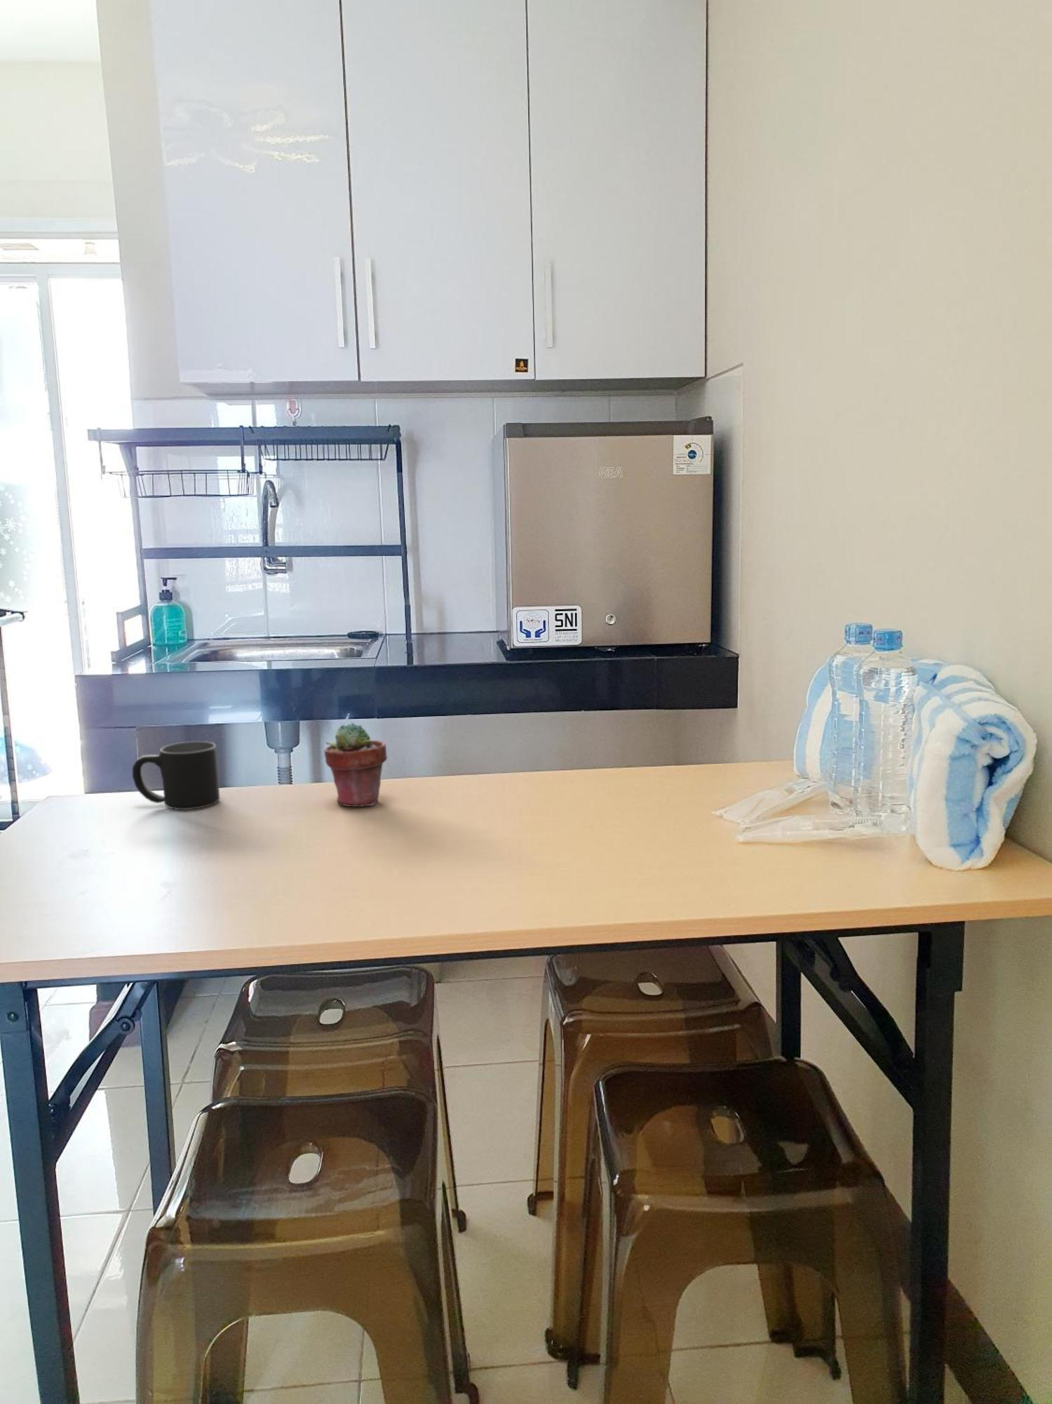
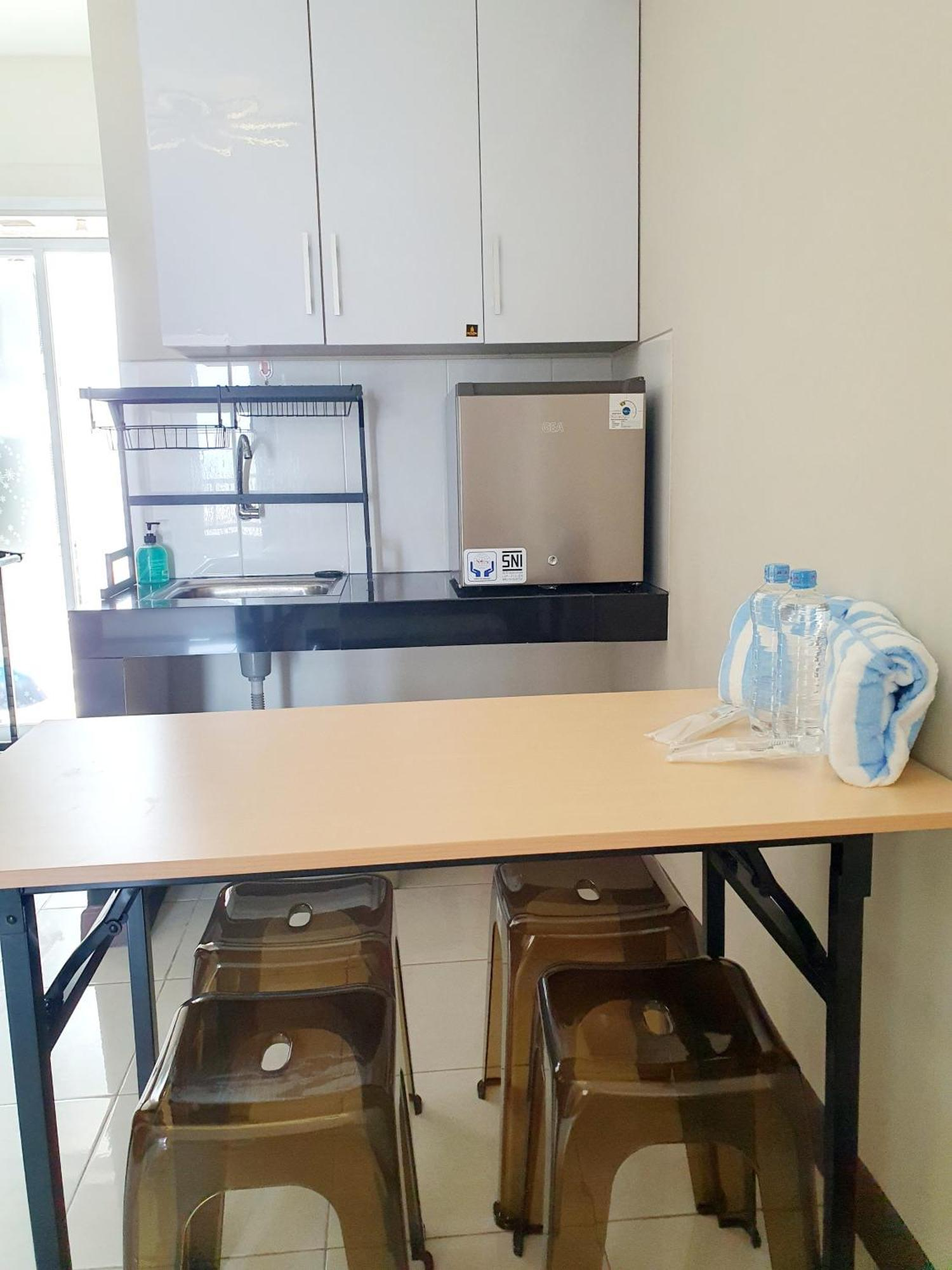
- potted succulent [324,722,388,807]
- mug [132,741,220,810]
